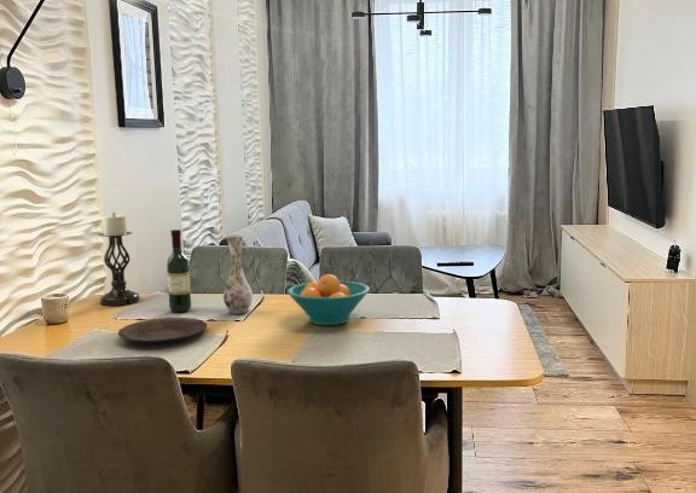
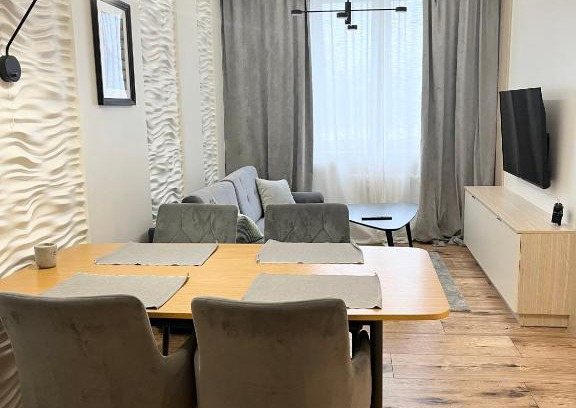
- vase [222,233,254,315]
- plate [117,317,208,344]
- fruit bowl [286,273,371,326]
- candle holder [97,211,141,307]
- wine bottle [166,228,192,313]
